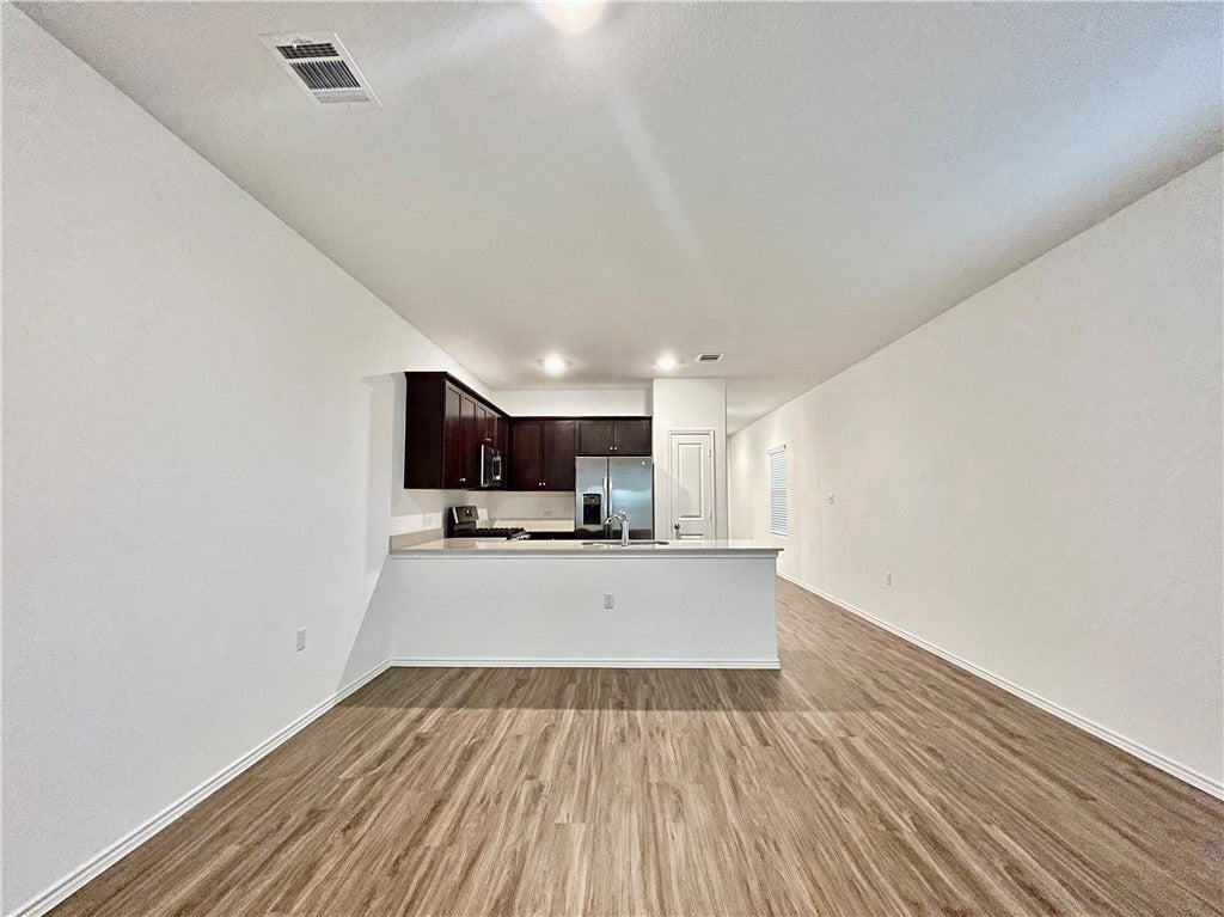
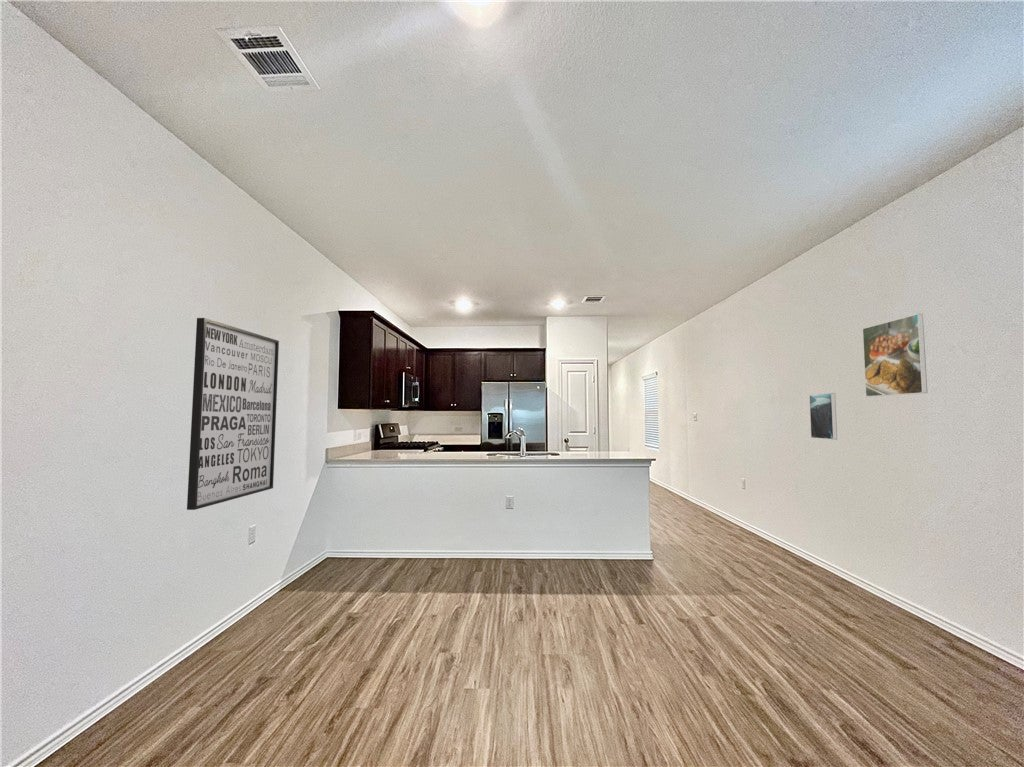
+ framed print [808,392,838,441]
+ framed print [862,313,928,398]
+ wall art [186,317,280,511]
